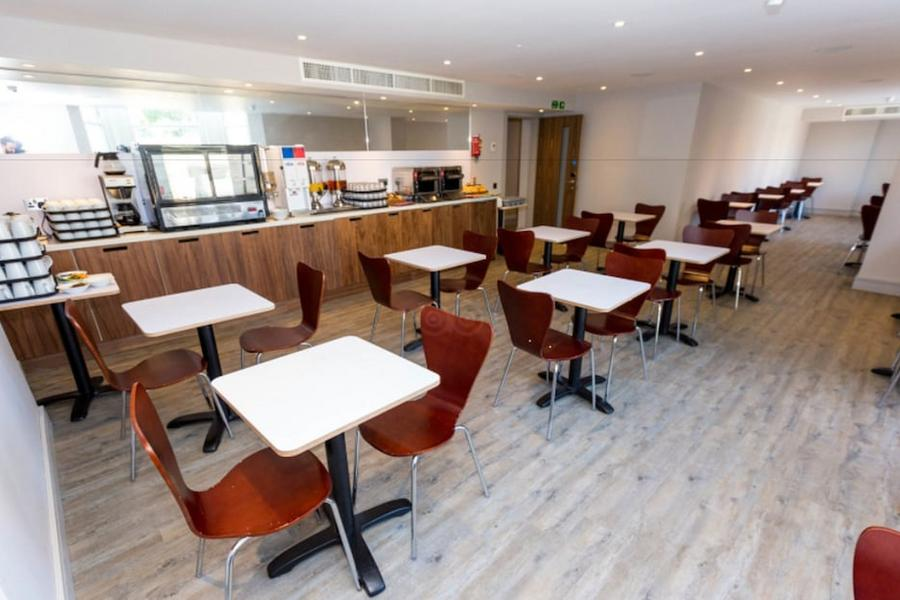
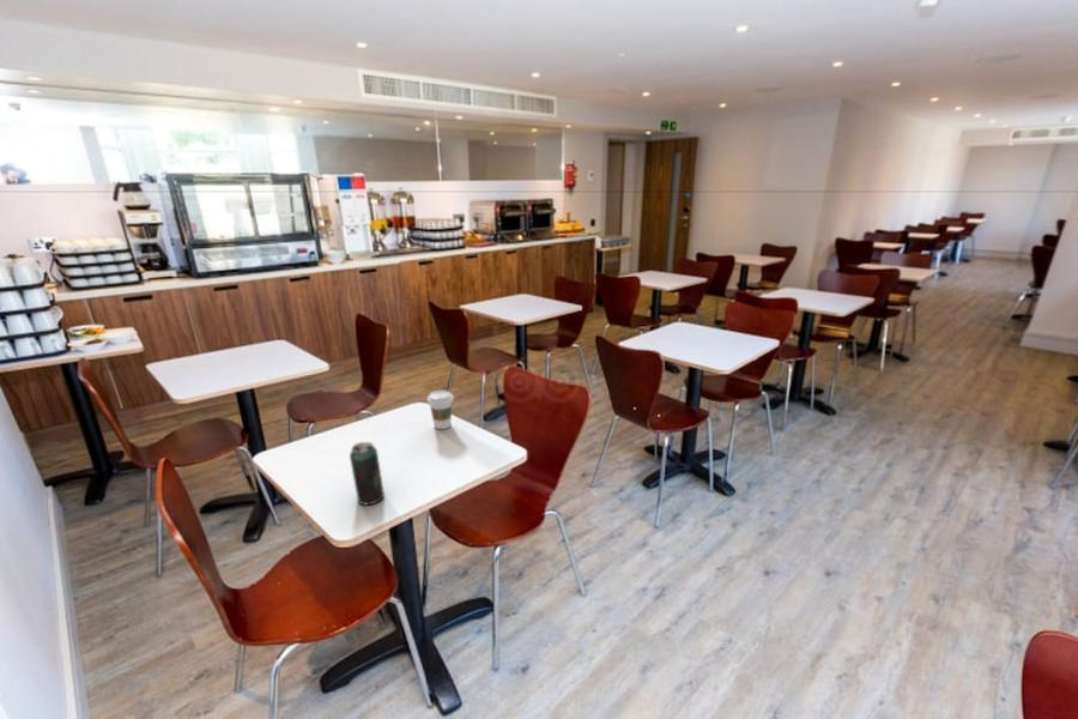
+ coffee cup [426,389,455,430]
+ beverage can [349,441,386,507]
